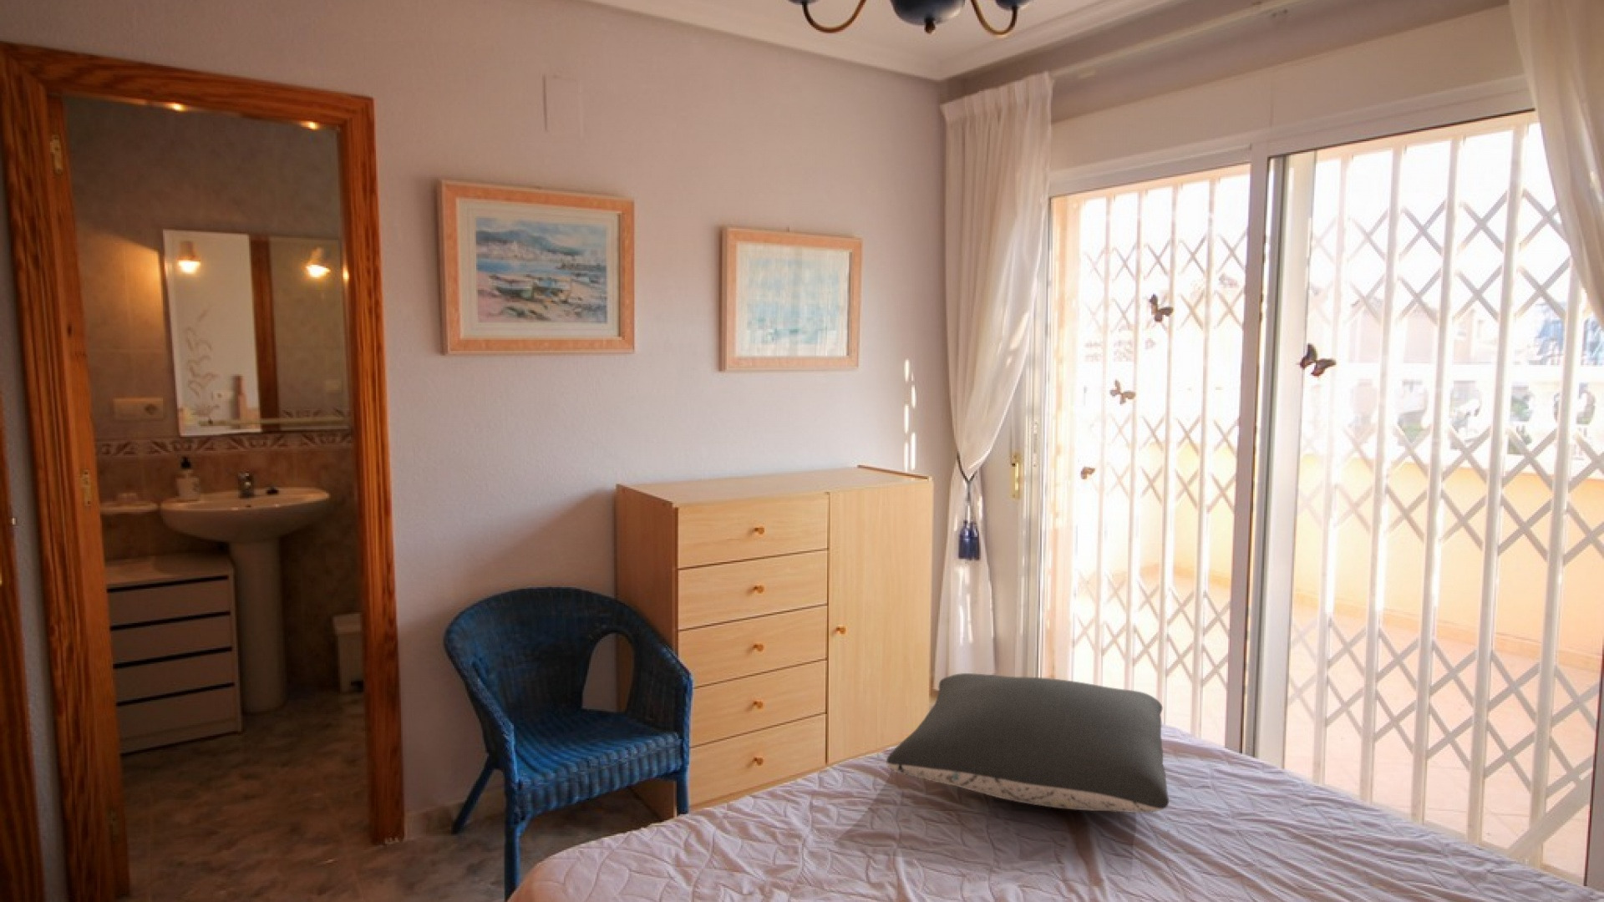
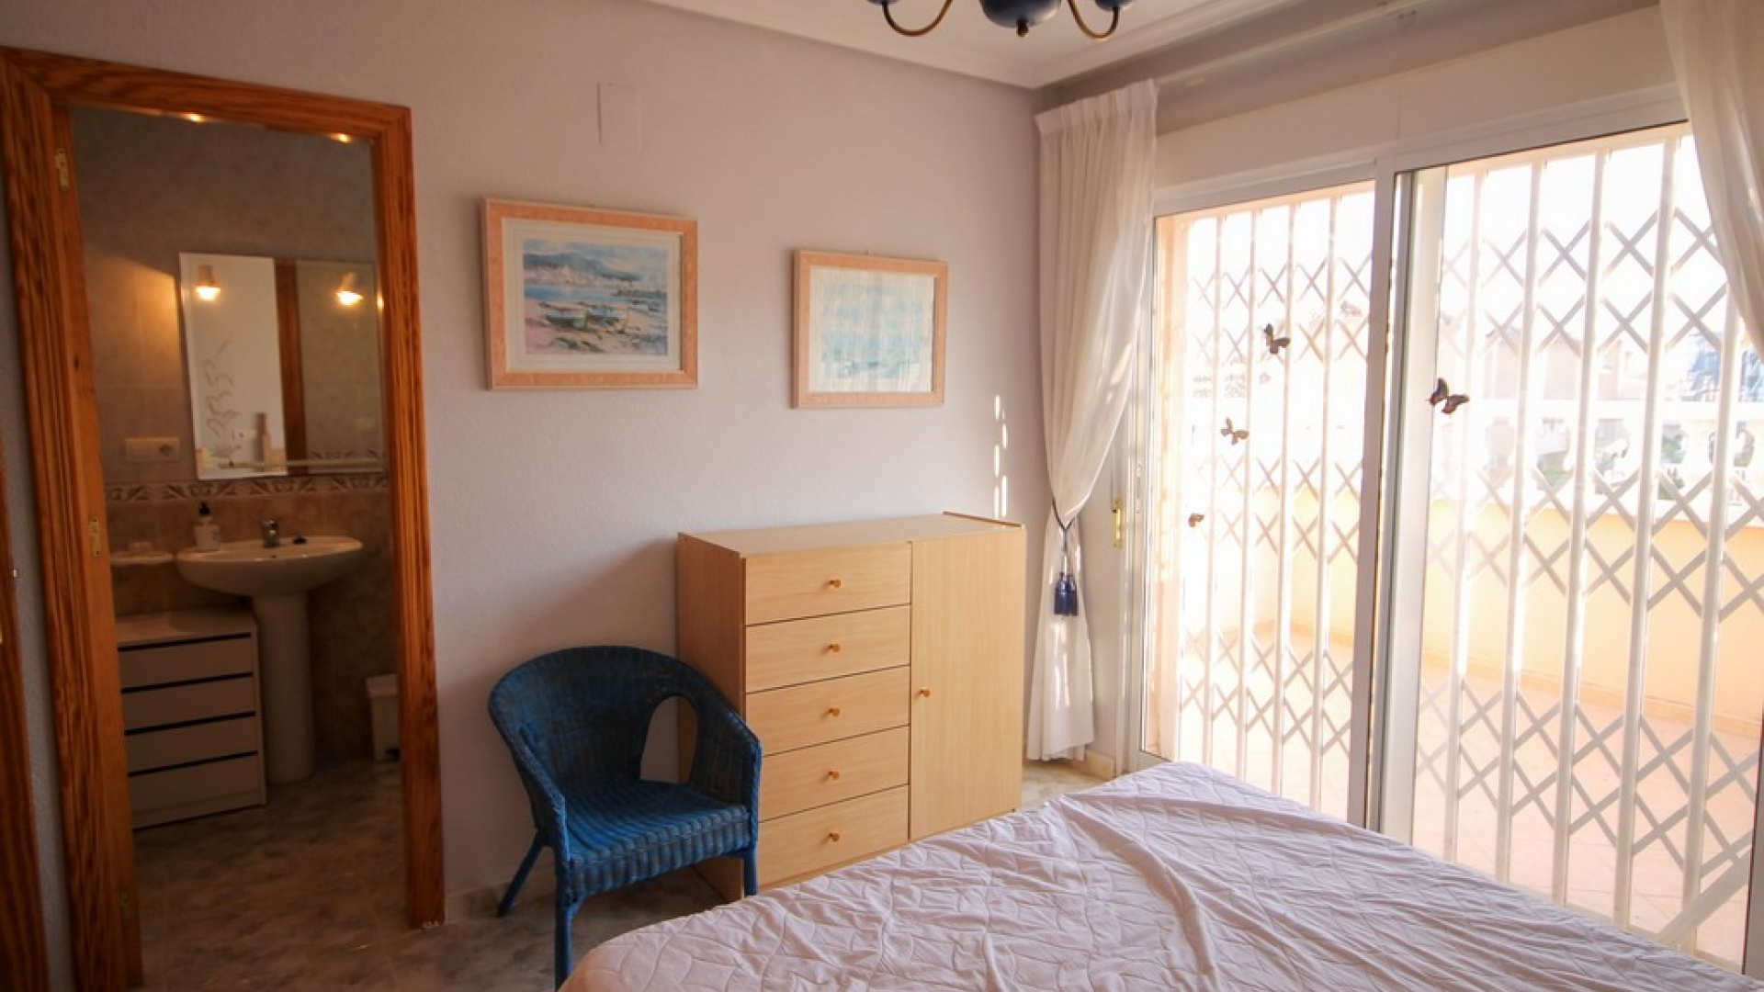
- pillow [886,672,1170,814]
